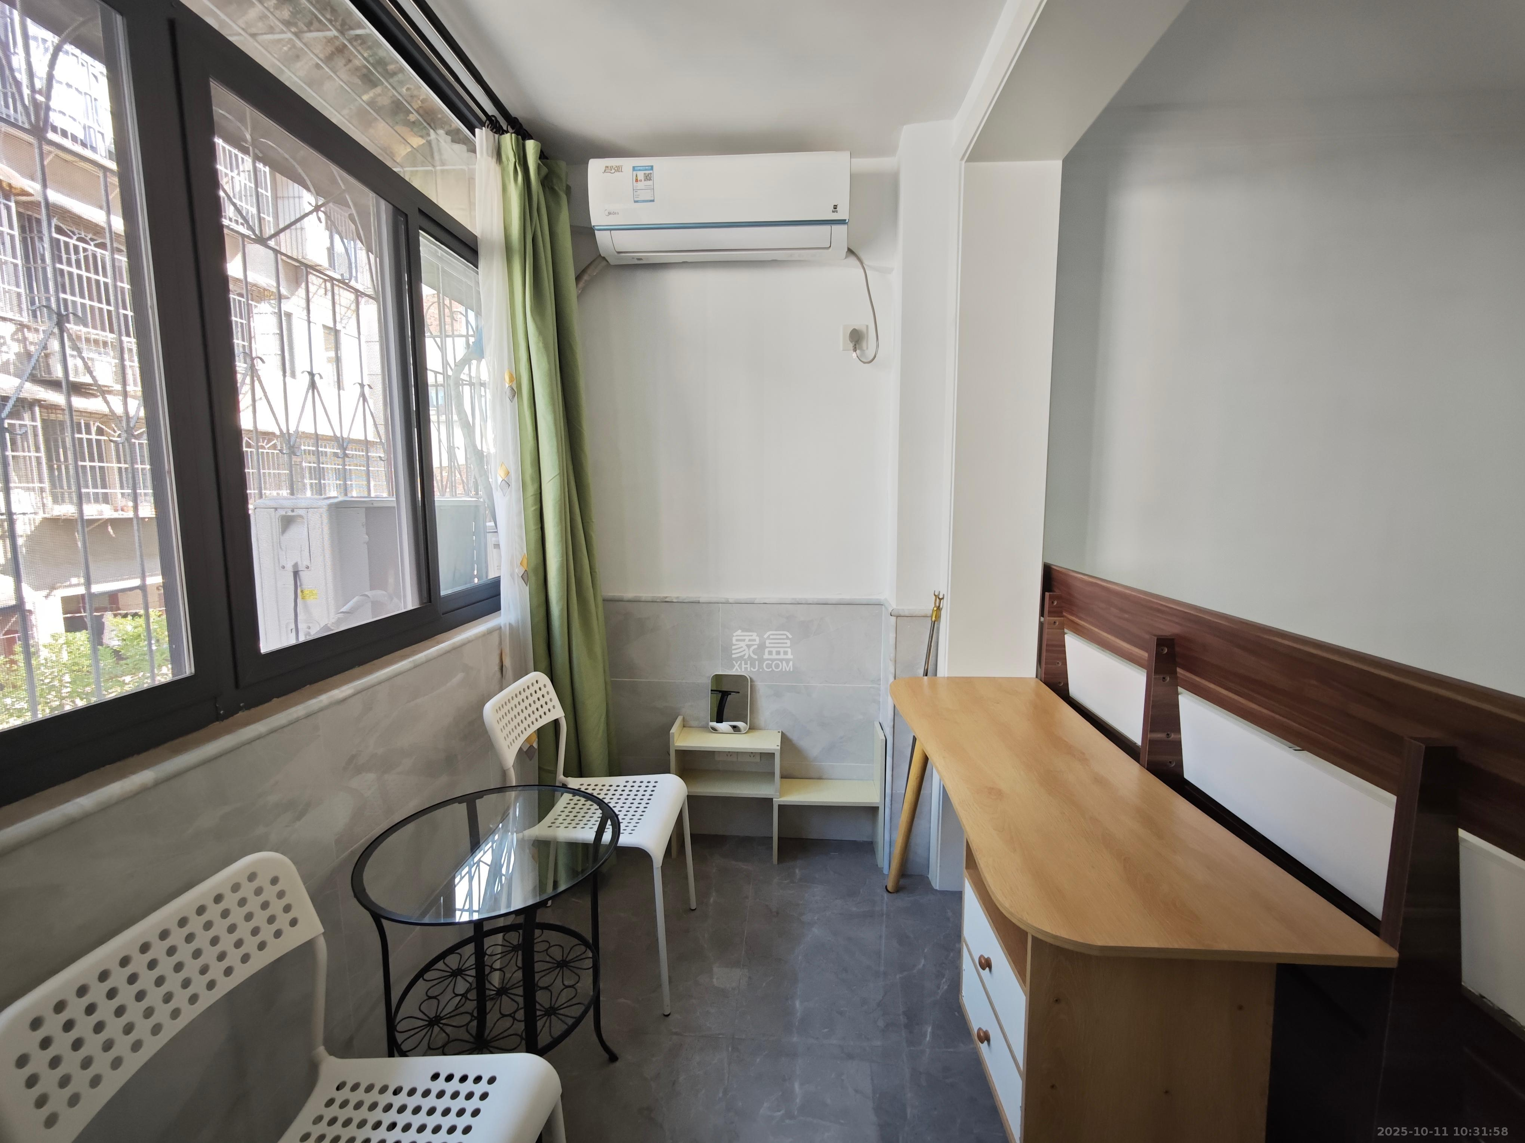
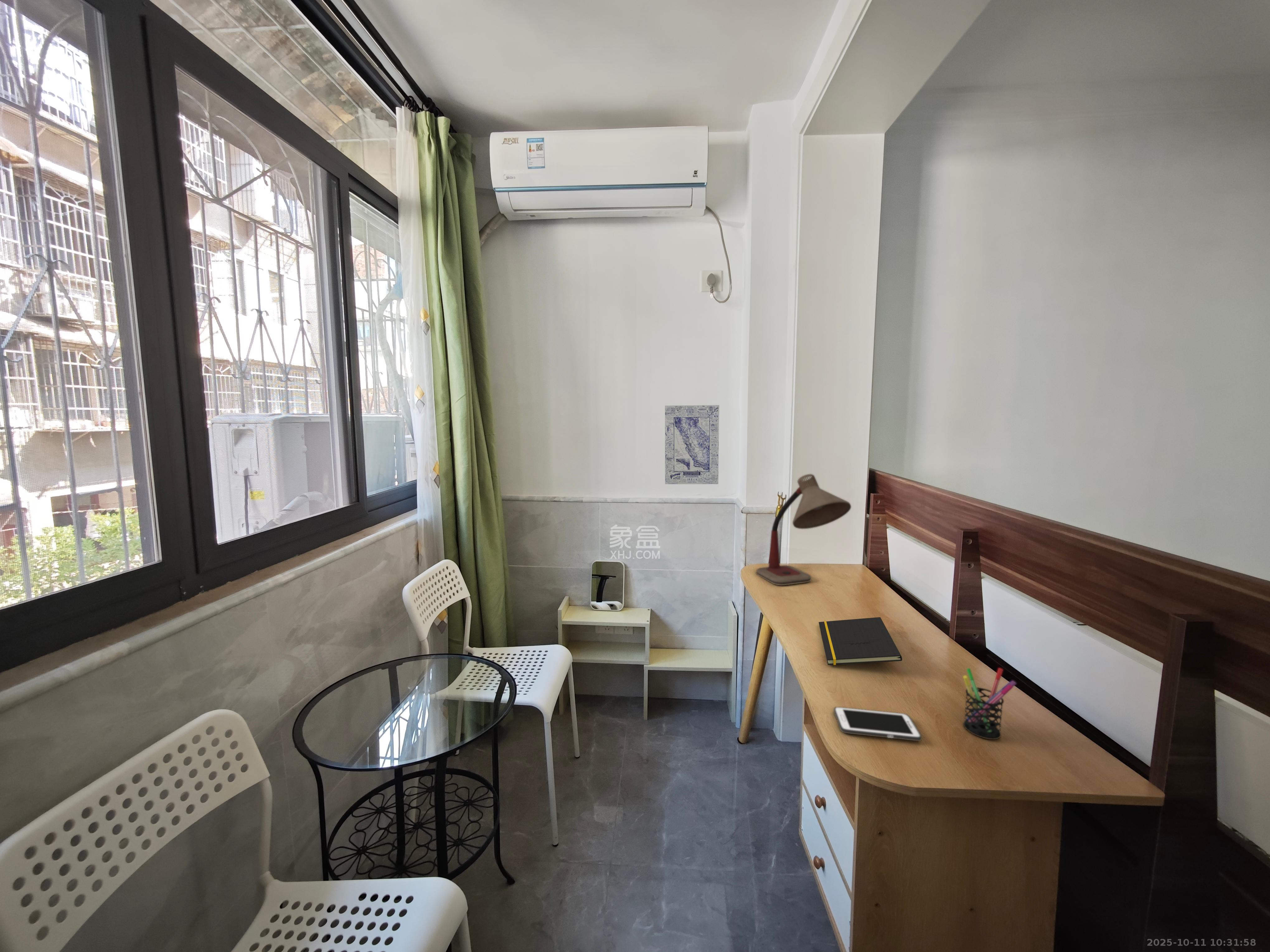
+ desk lamp [756,474,852,586]
+ wall art [665,405,720,484]
+ cell phone [833,707,922,741]
+ notepad [818,617,902,665]
+ pen holder [962,668,1017,740]
